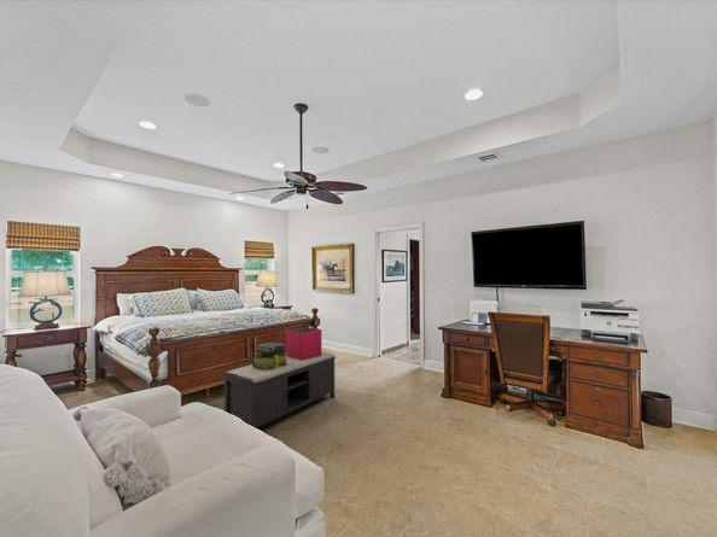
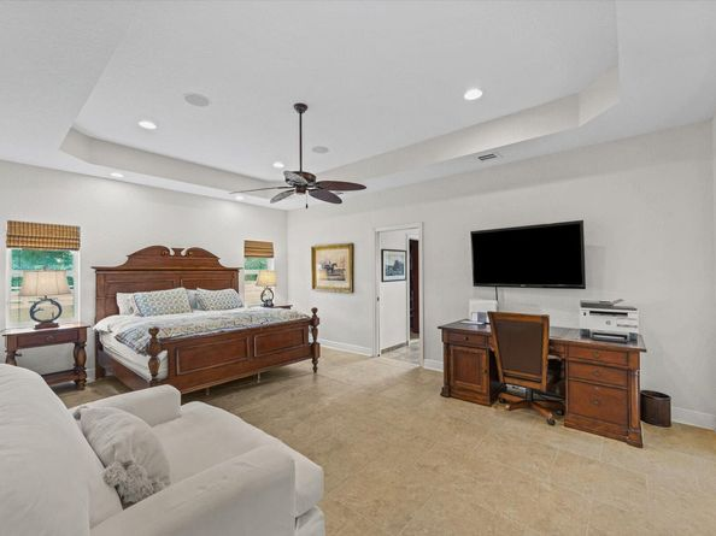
- storage bin [285,326,323,361]
- bench [222,350,337,430]
- stack of books [251,342,287,370]
